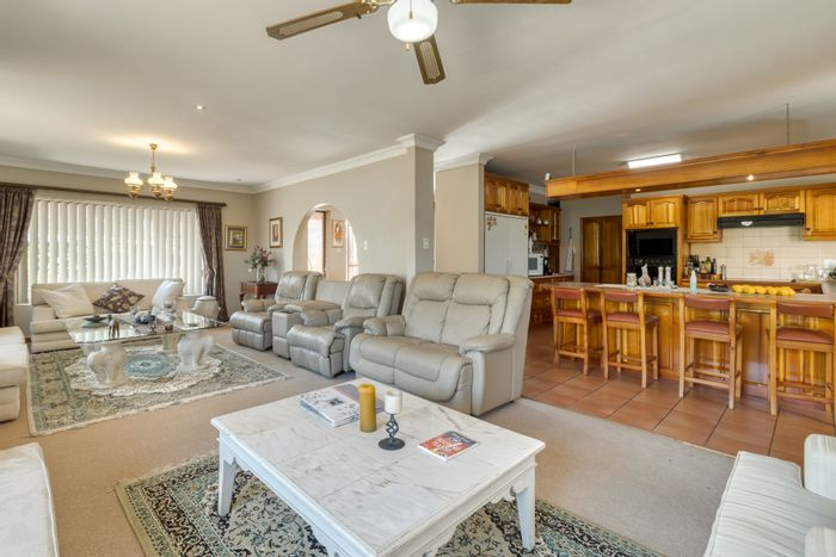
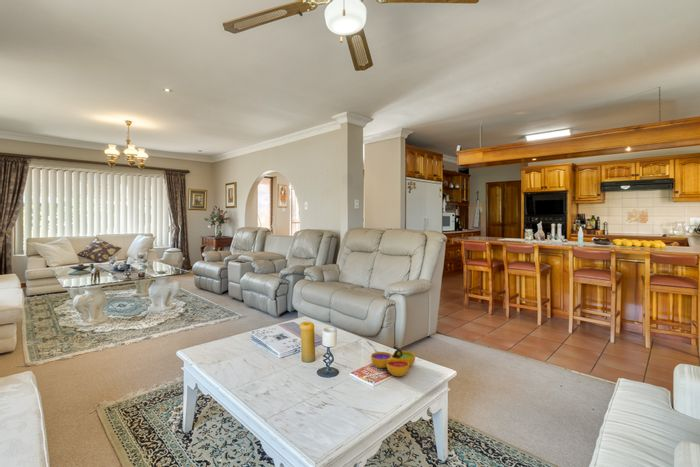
+ decorative bowl [370,348,416,377]
